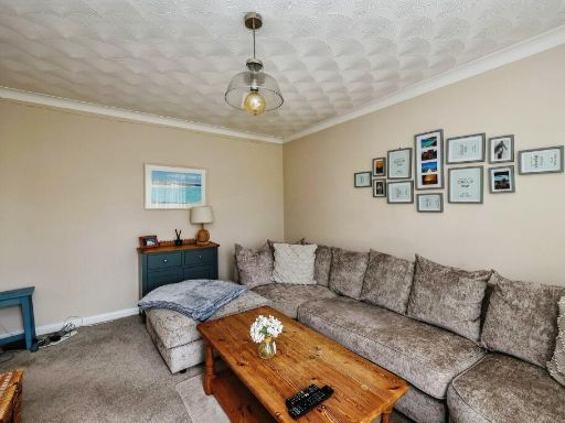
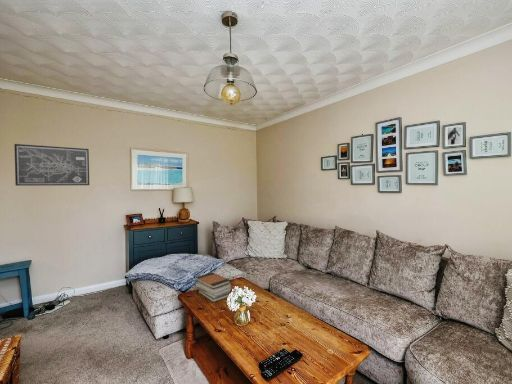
+ book stack [195,271,232,303]
+ wall art [13,143,90,187]
